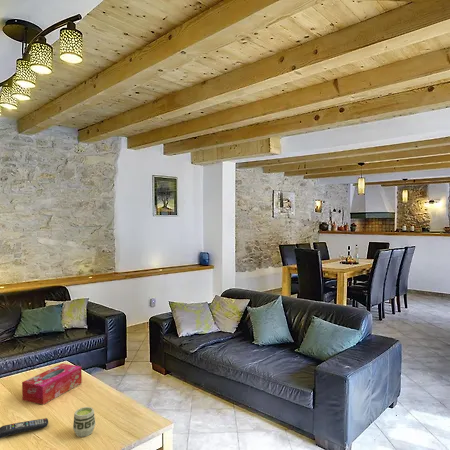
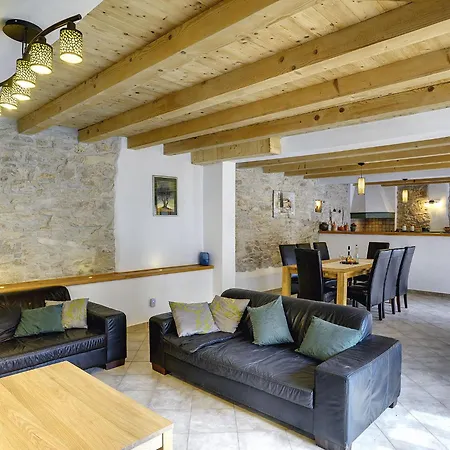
- tissue box [21,363,83,406]
- remote control [0,417,49,439]
- cup [72,406,96,438]
